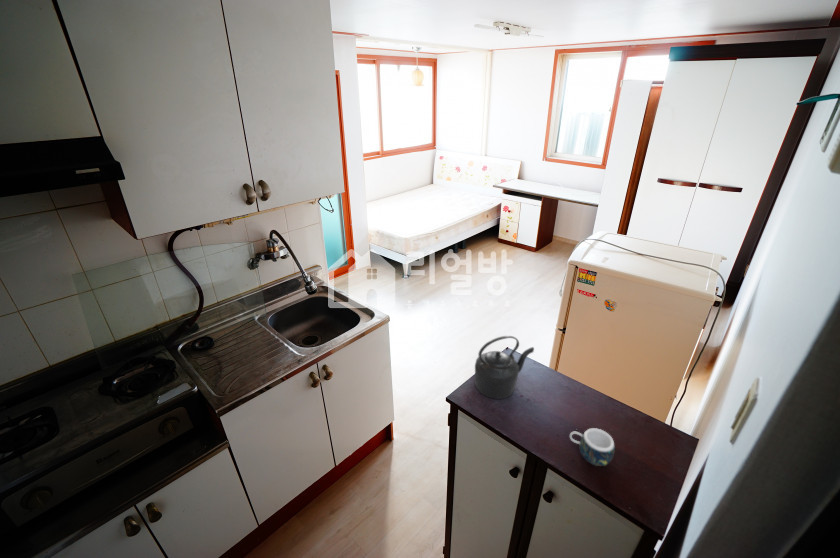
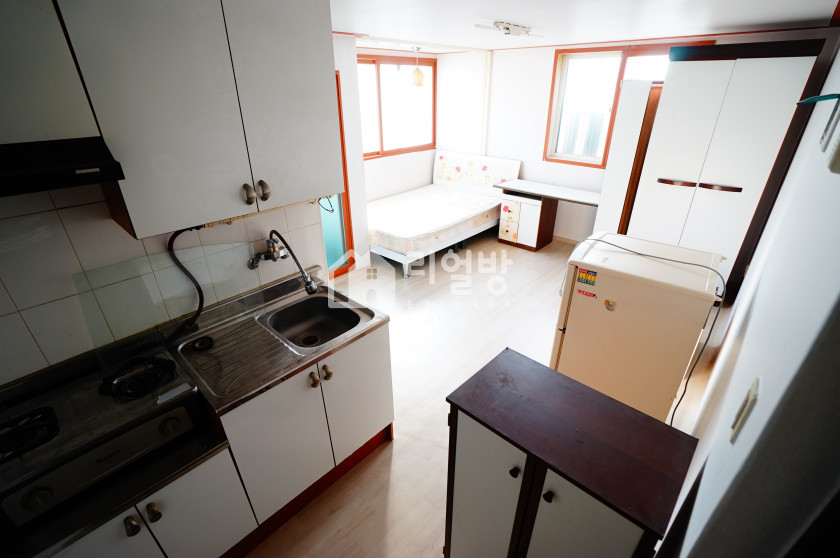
- kettle [474,335,535,400]
- mug [569,427,616,467]
